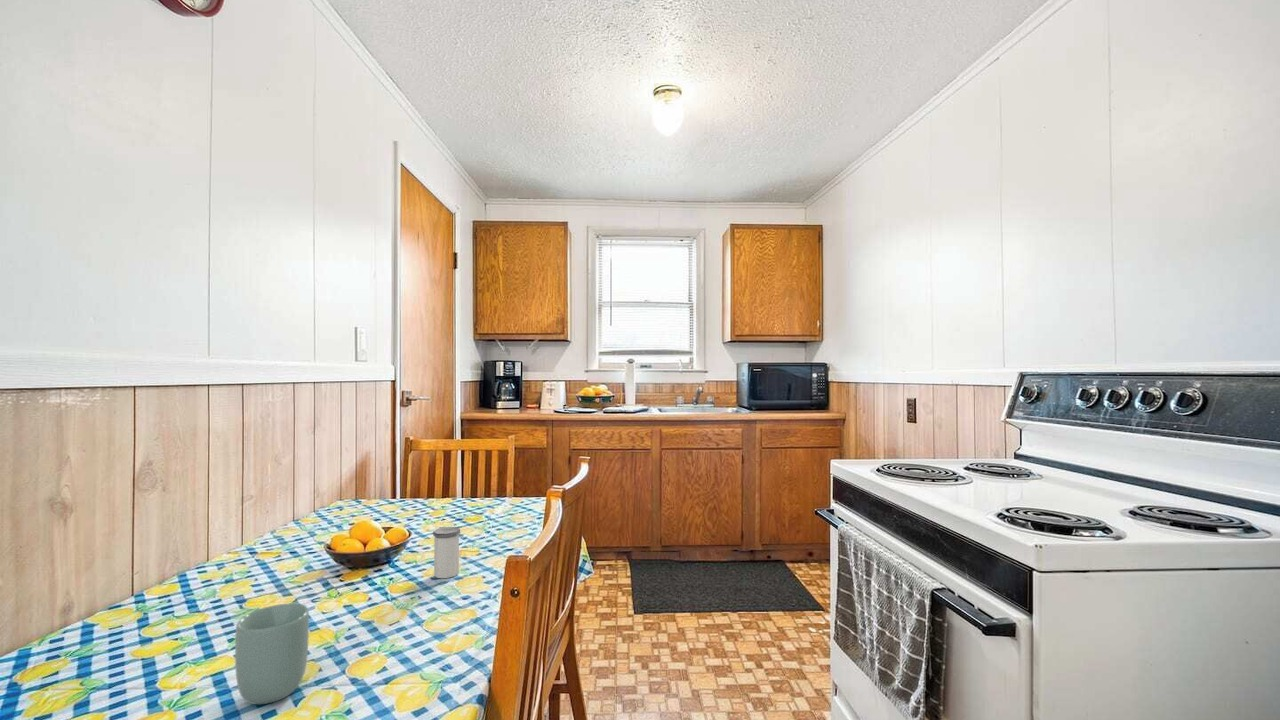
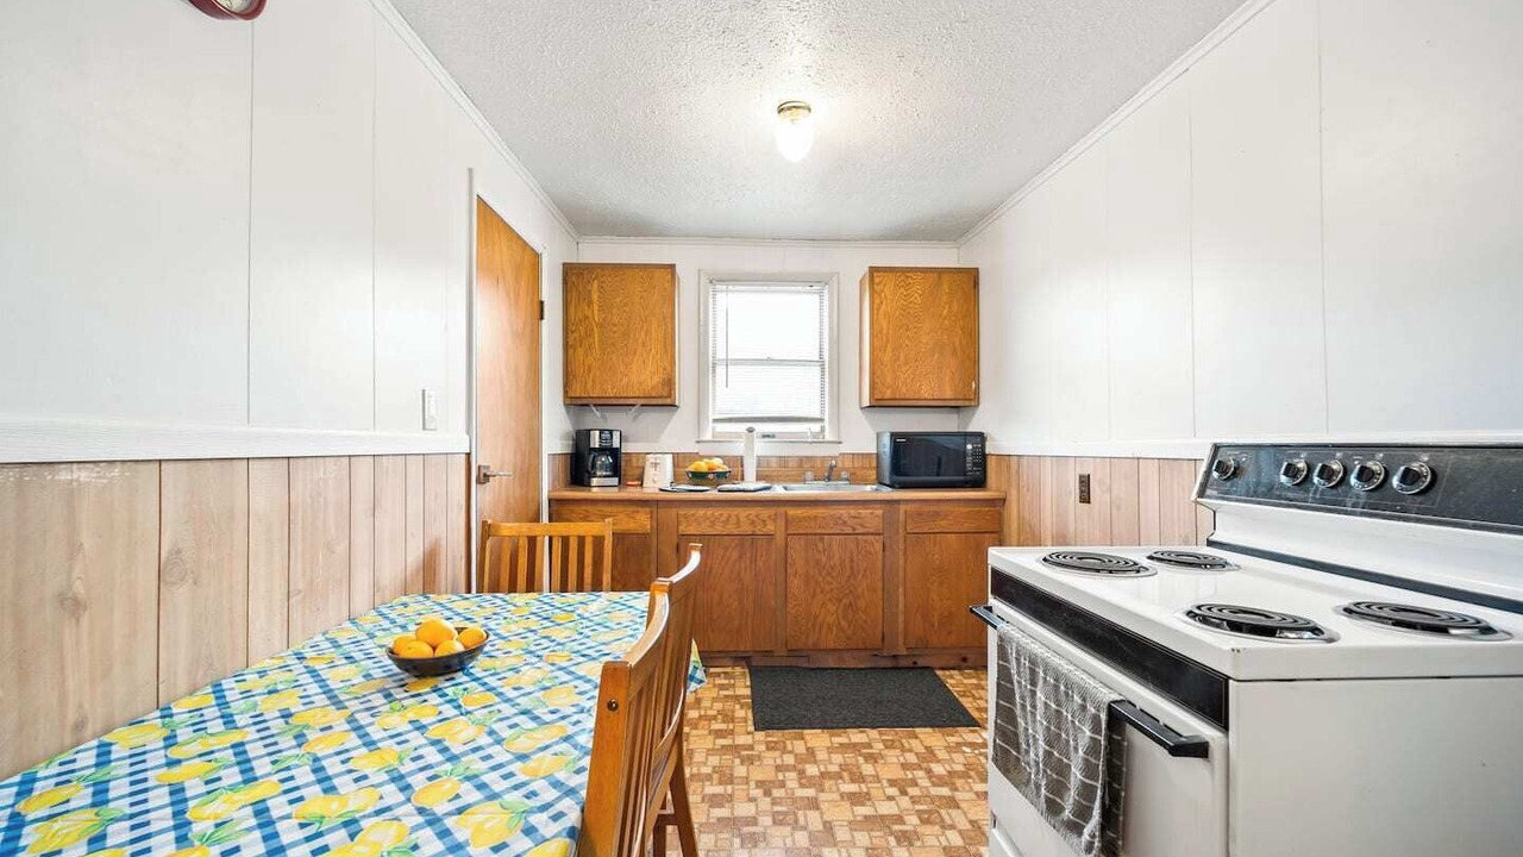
- cup [234,602,310,705]
- salt shaker [432,526,461,579]
